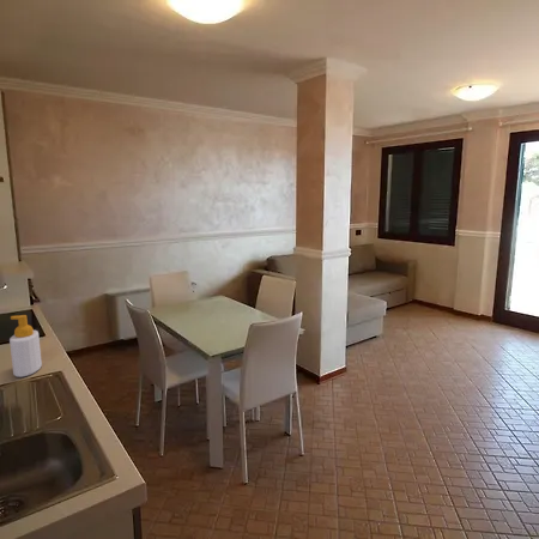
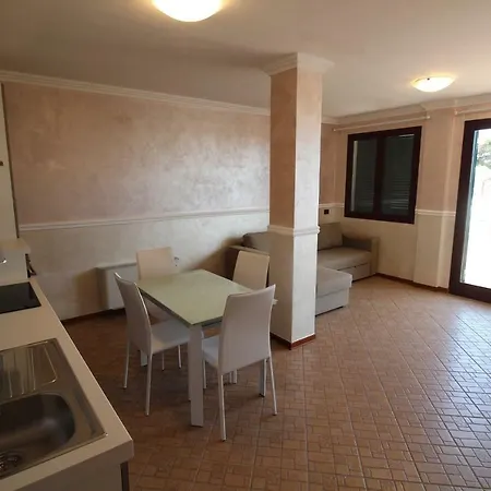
- soap bottle [8,314,43,378]
